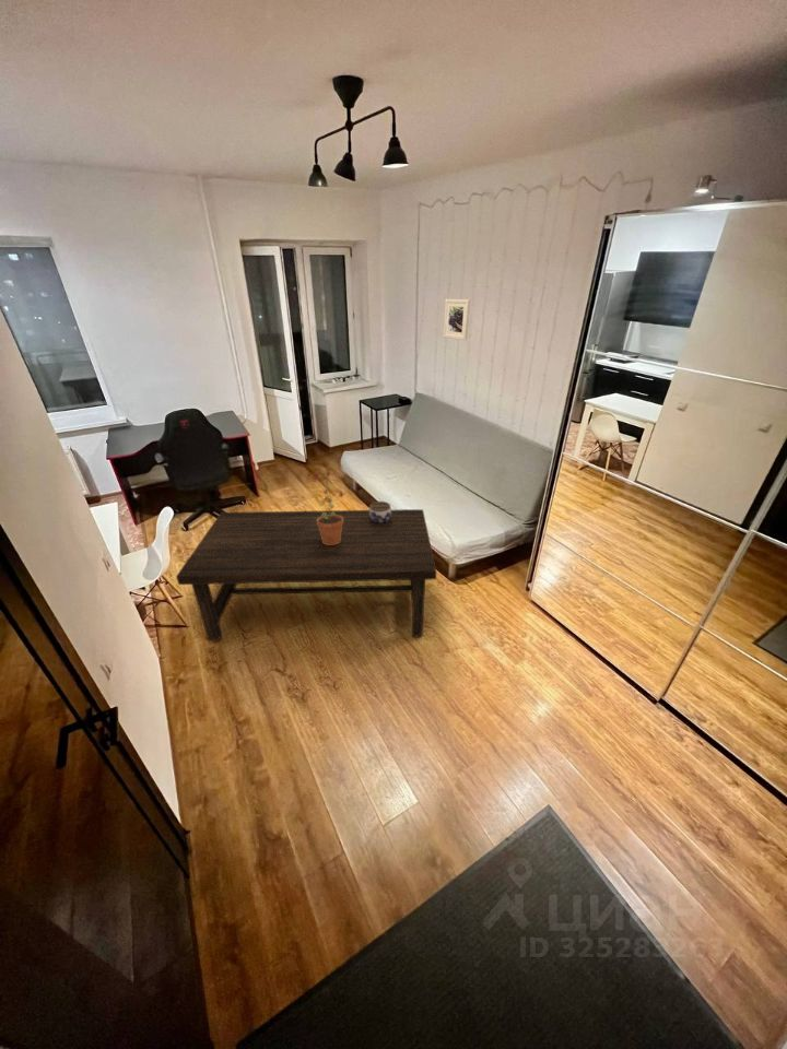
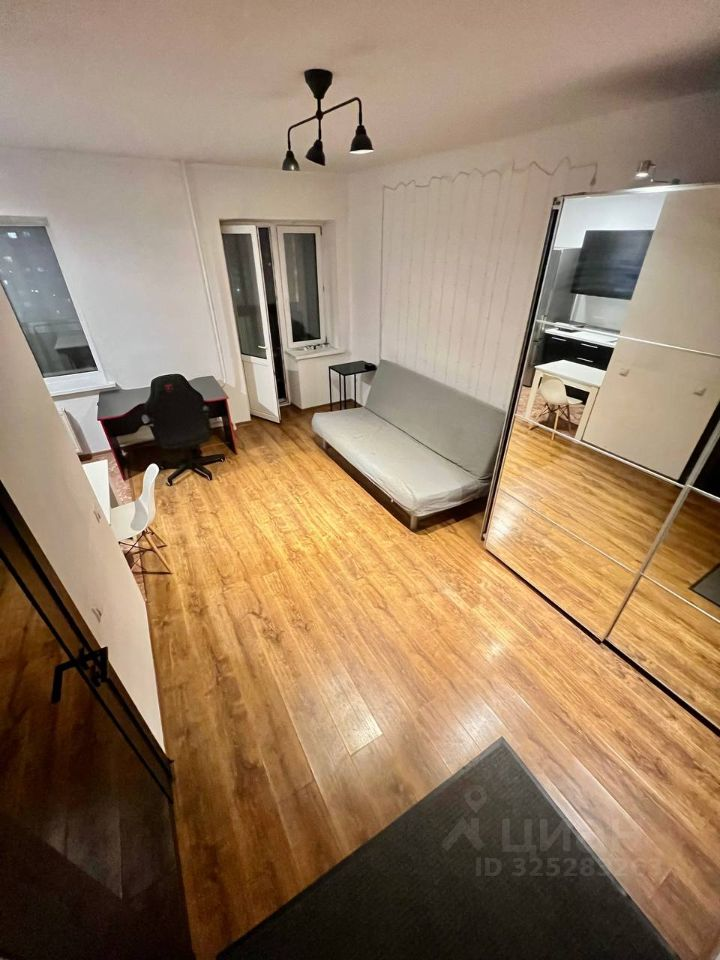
- jar [367,500,392,523]
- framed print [443,298,471,341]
- potted plant [312,469,344,545]
- coffee table [175,508,437,641]
